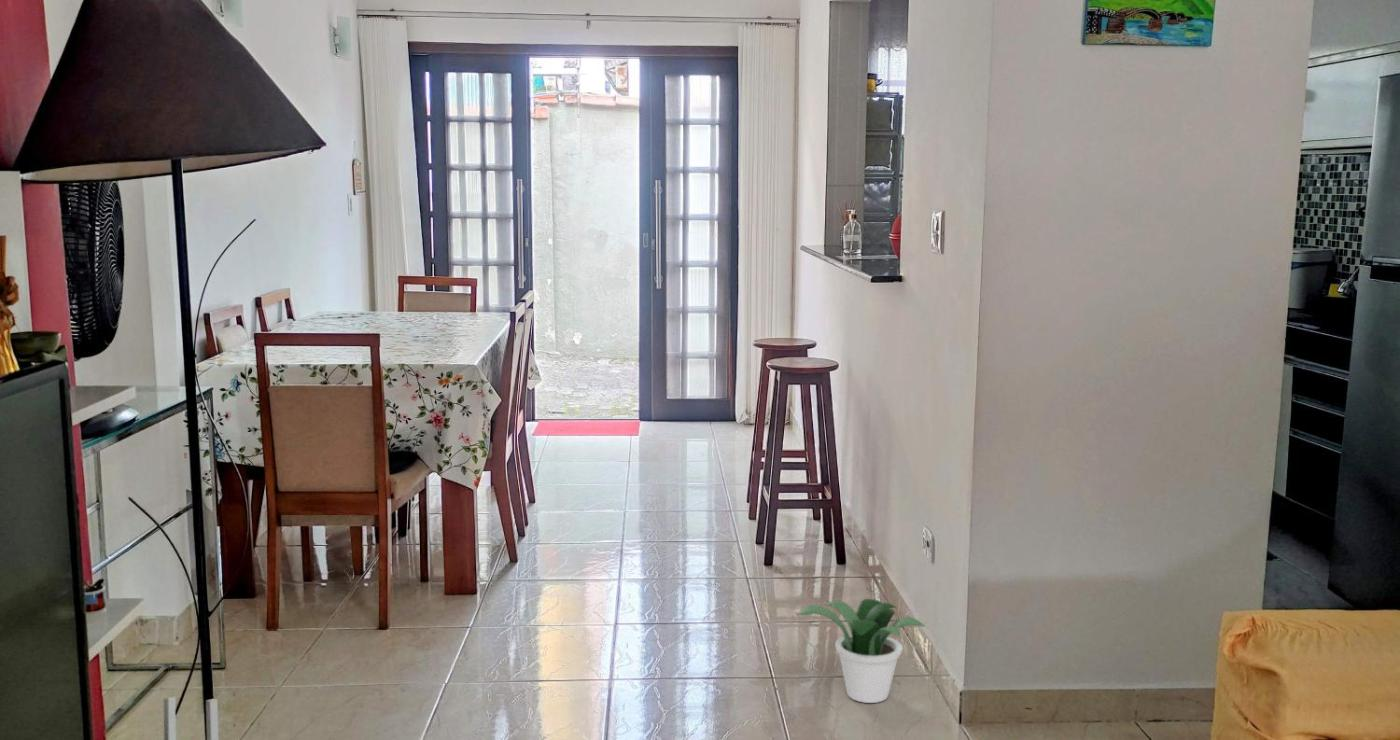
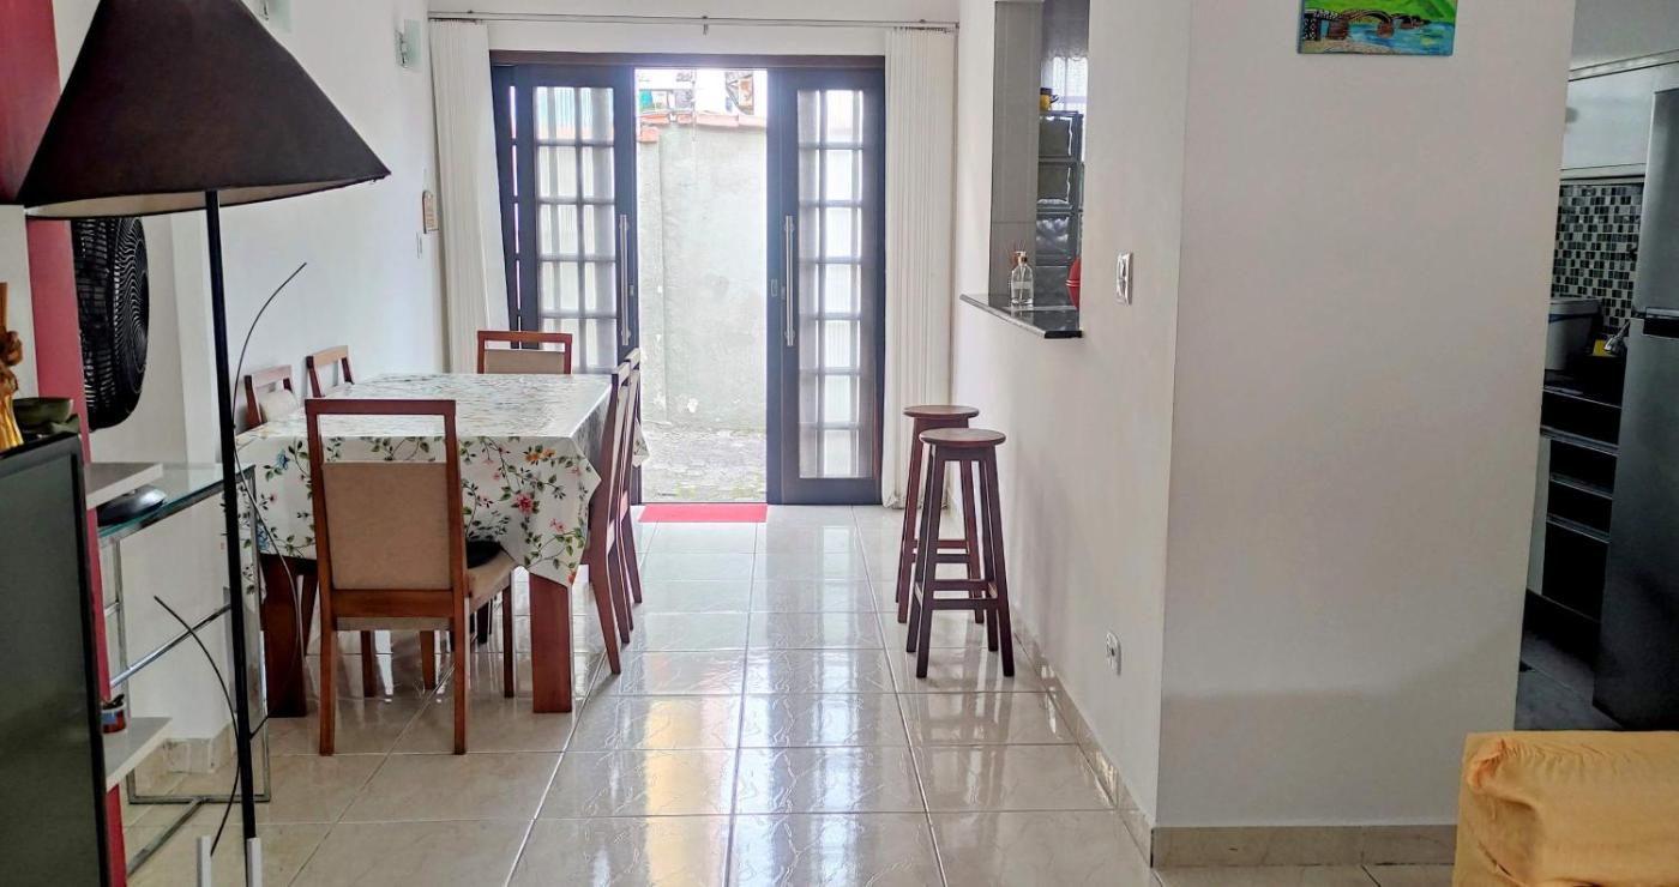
- potted plant [795,598,926,704]
